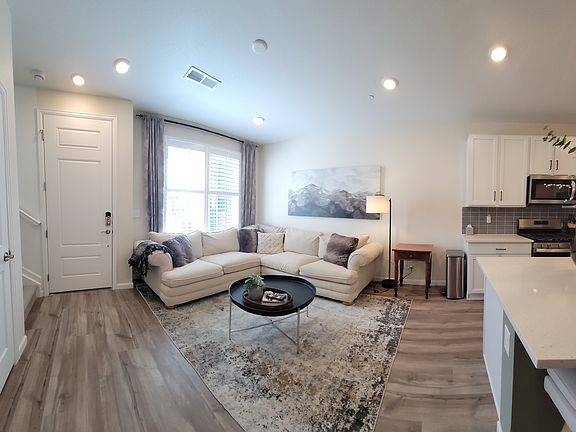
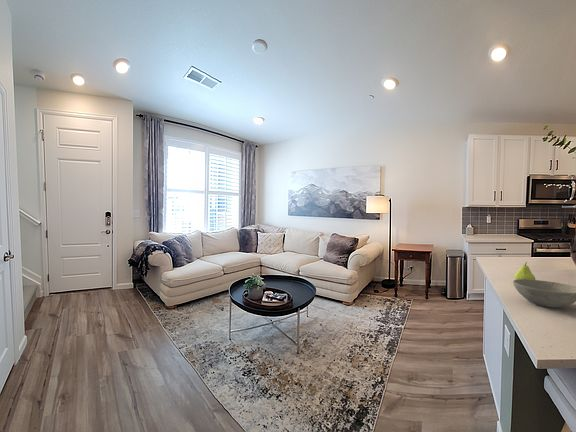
+ fruit [514,261,536,280]
+ bowl [512,279,576,309]
